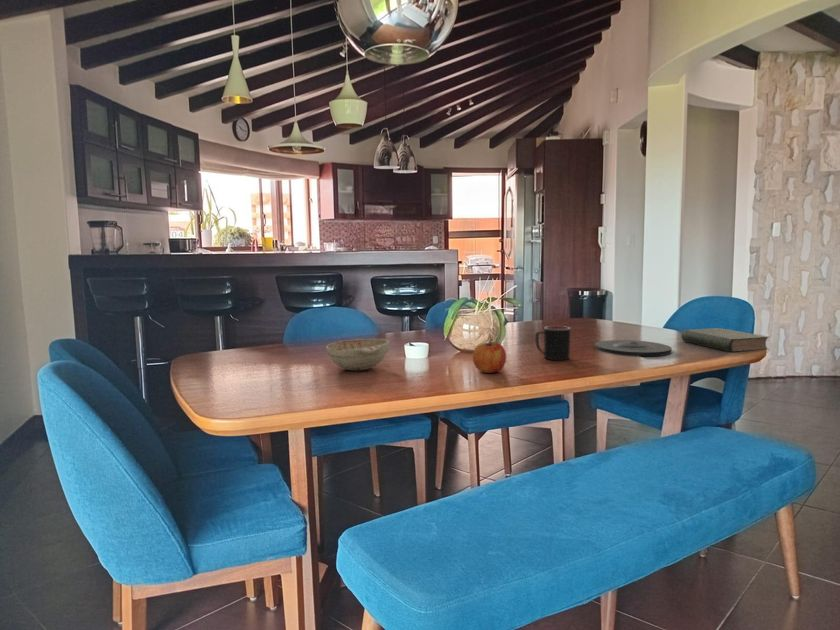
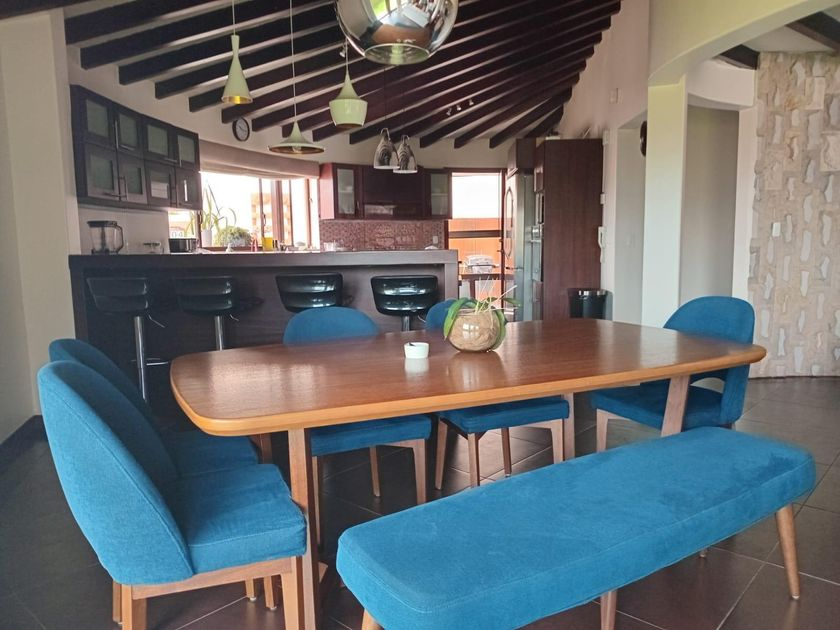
- mug [534,325,571,361]
- book [681,327,769,353]
- decorative bowl [325,338,391,372]
- apple [472,338,507,374]
- plate [594,339,673,357]
